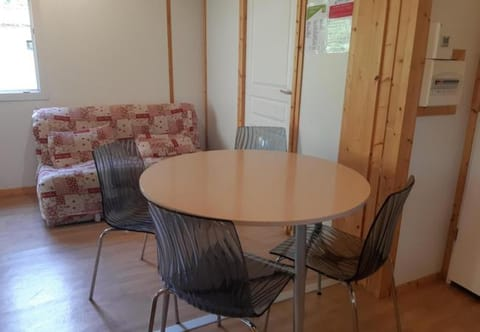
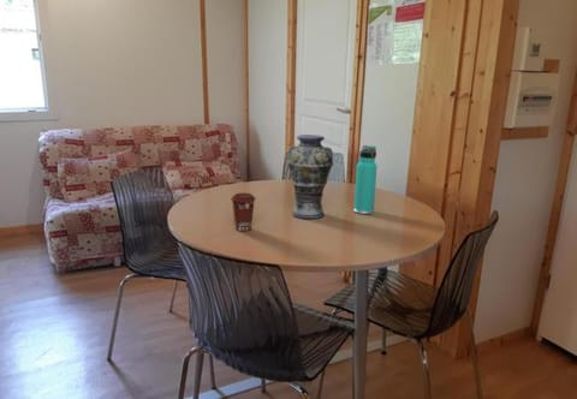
+ coffee cup [230,192,257,232]
+ vase [286,133,334,220]
+ thermos bottle [352,144,379,215]
